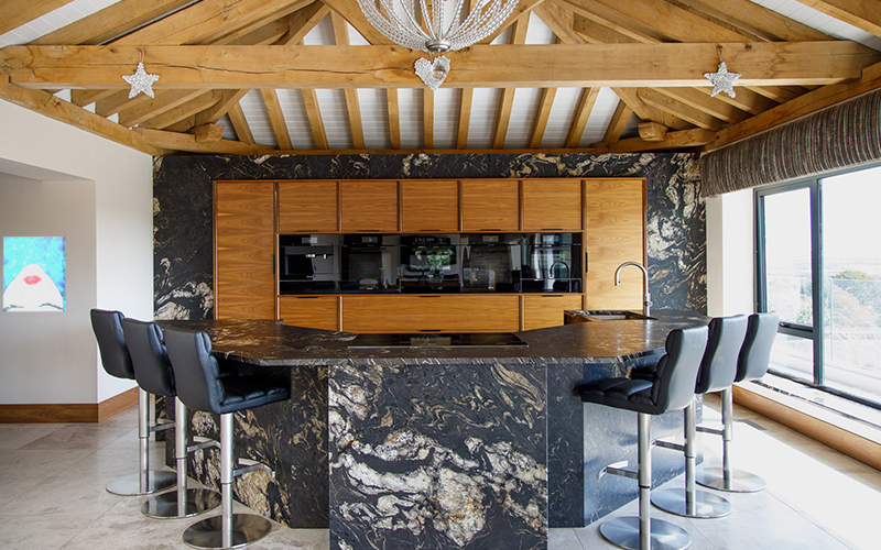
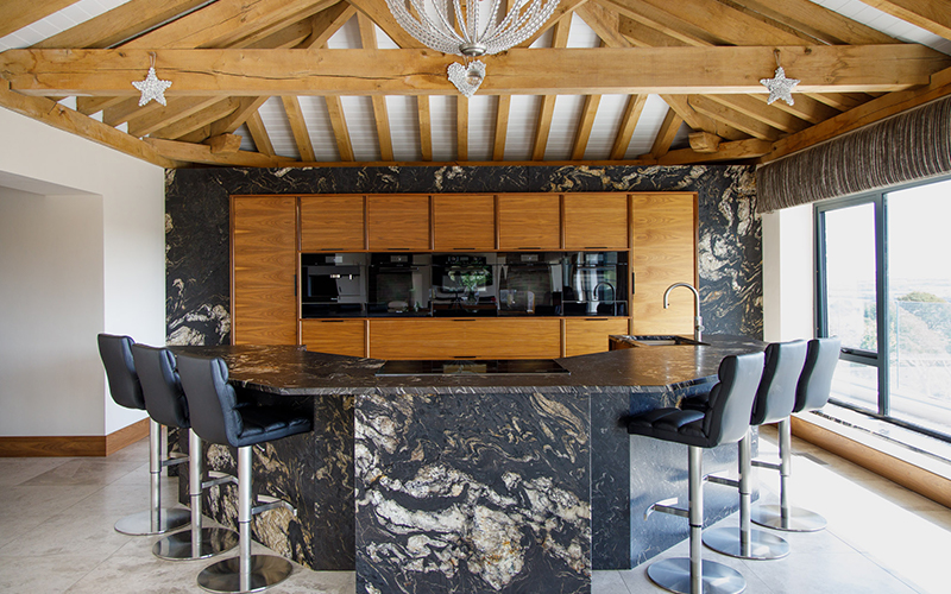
- wall art [2,235,67,312]
